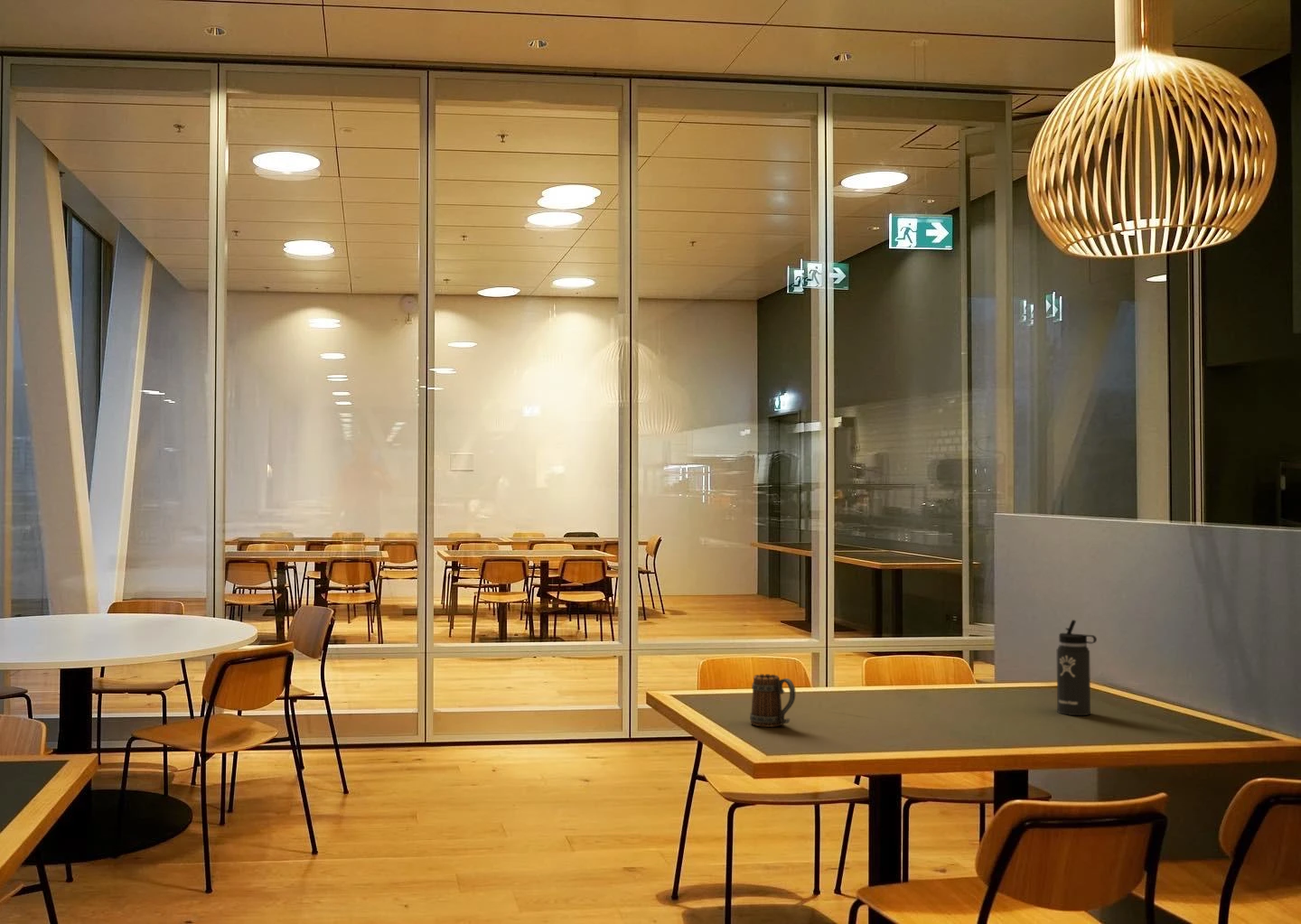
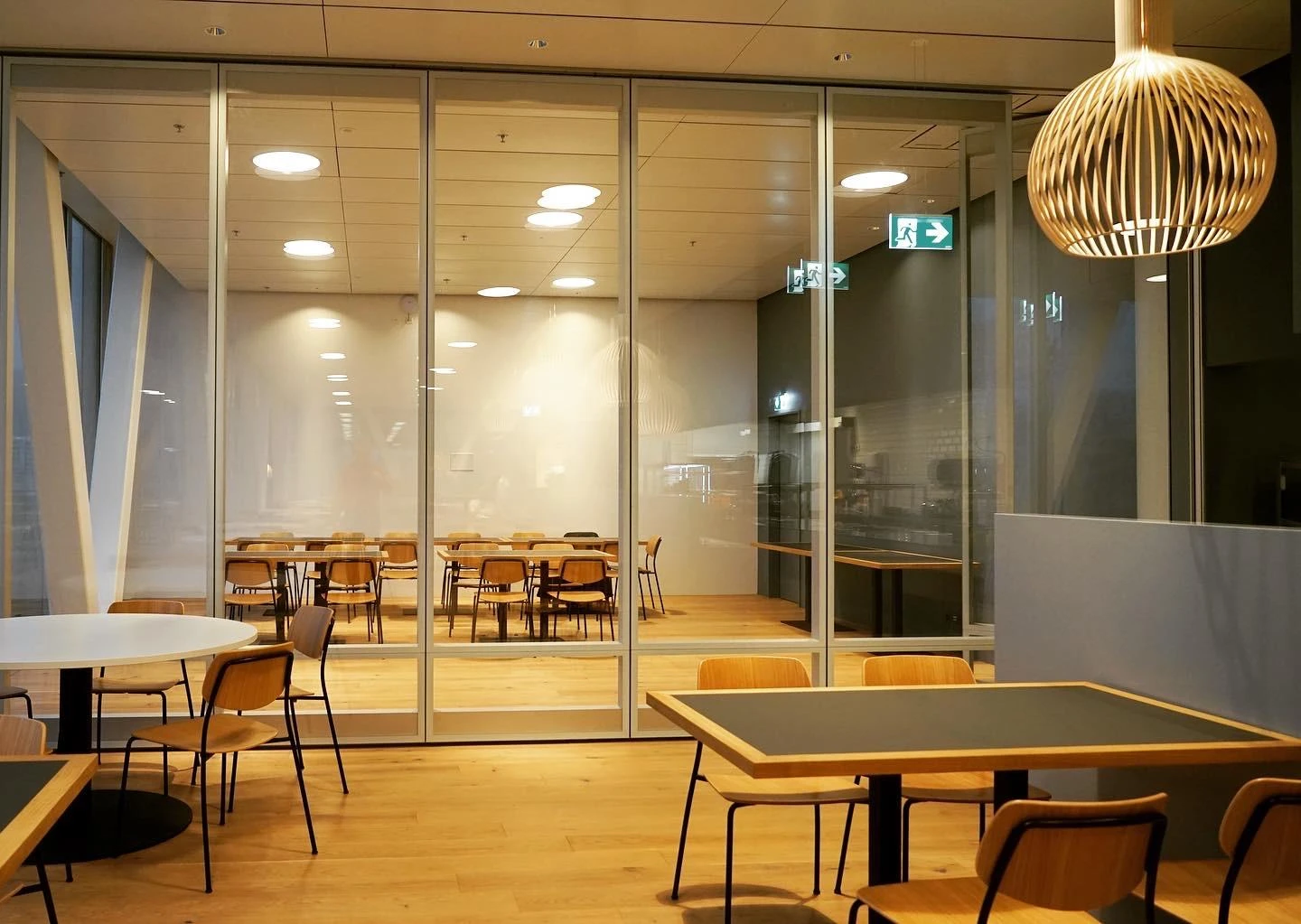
- mug [749,673,796,728]
- thermos bottle [1056,619,1098,716]
